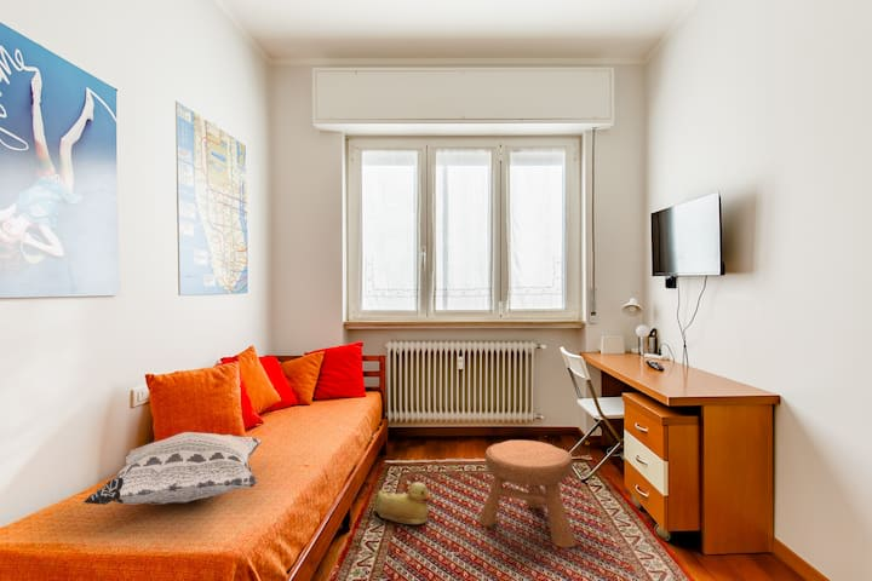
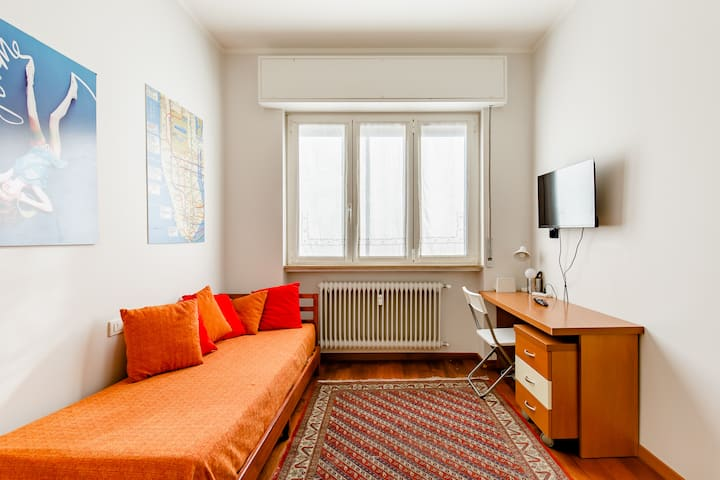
- stool [477,439,578,548]
- rubber duck [373,481,432,525]
- decorative pillow [82,431,263,506]
